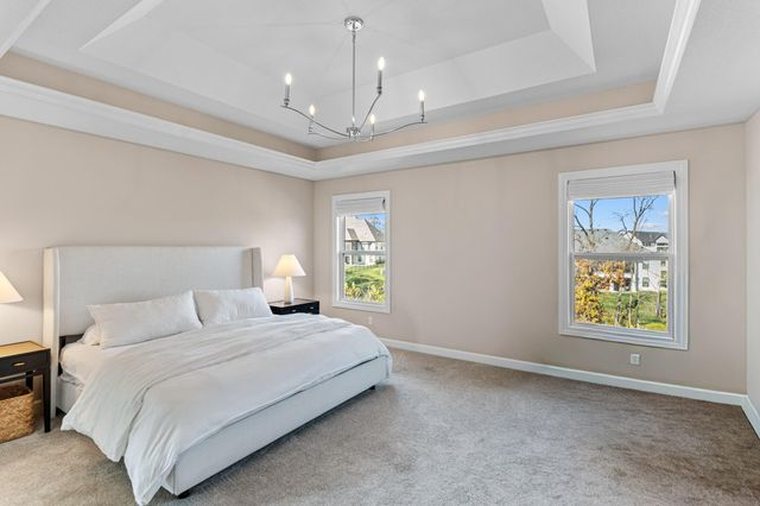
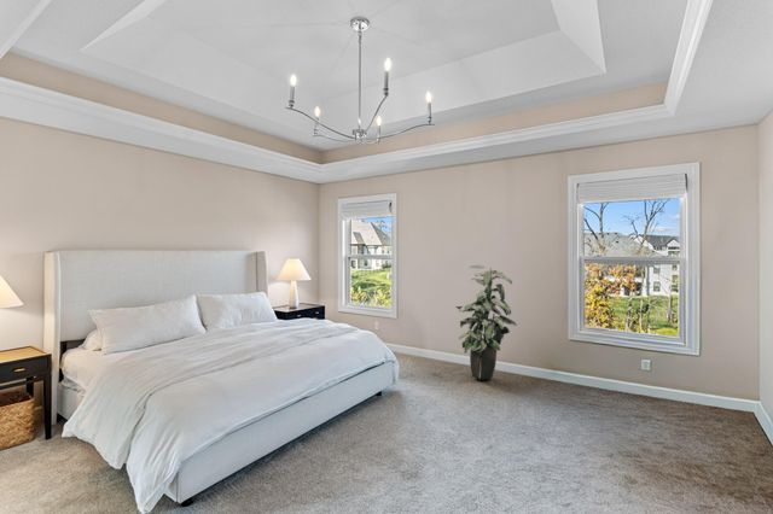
+ indoor plant [454,264,518,381]
